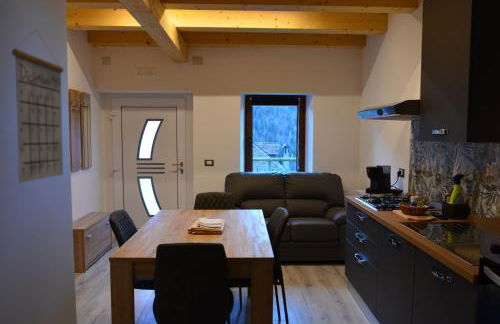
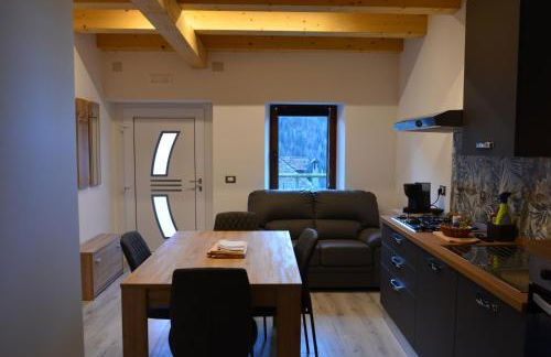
- calendar [11,29,64,184]
